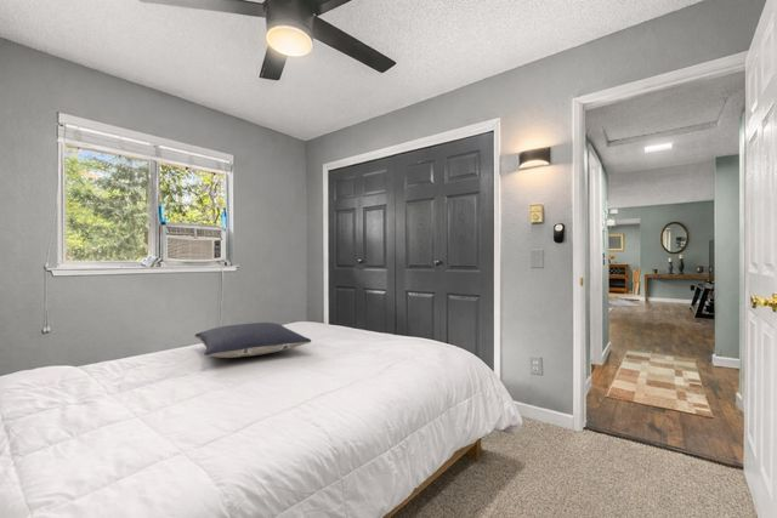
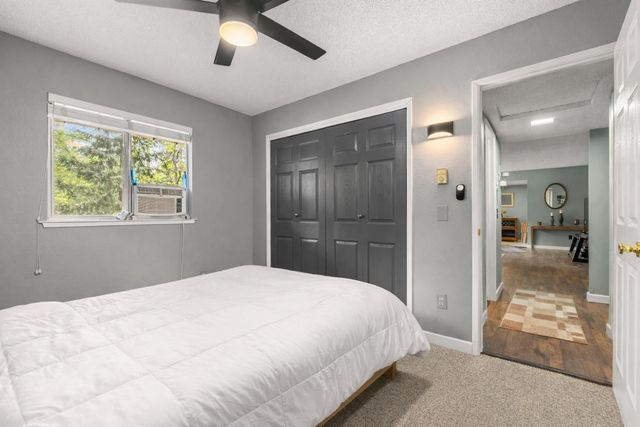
- pillow [193,321,312,359]
